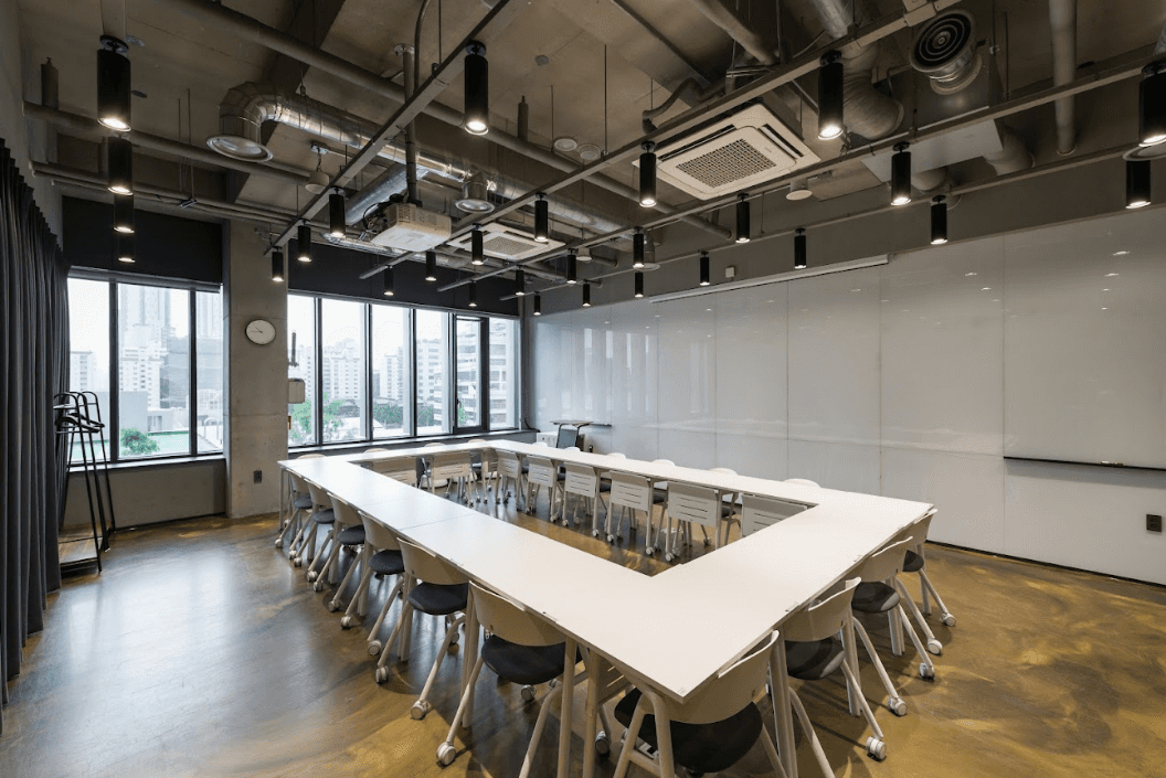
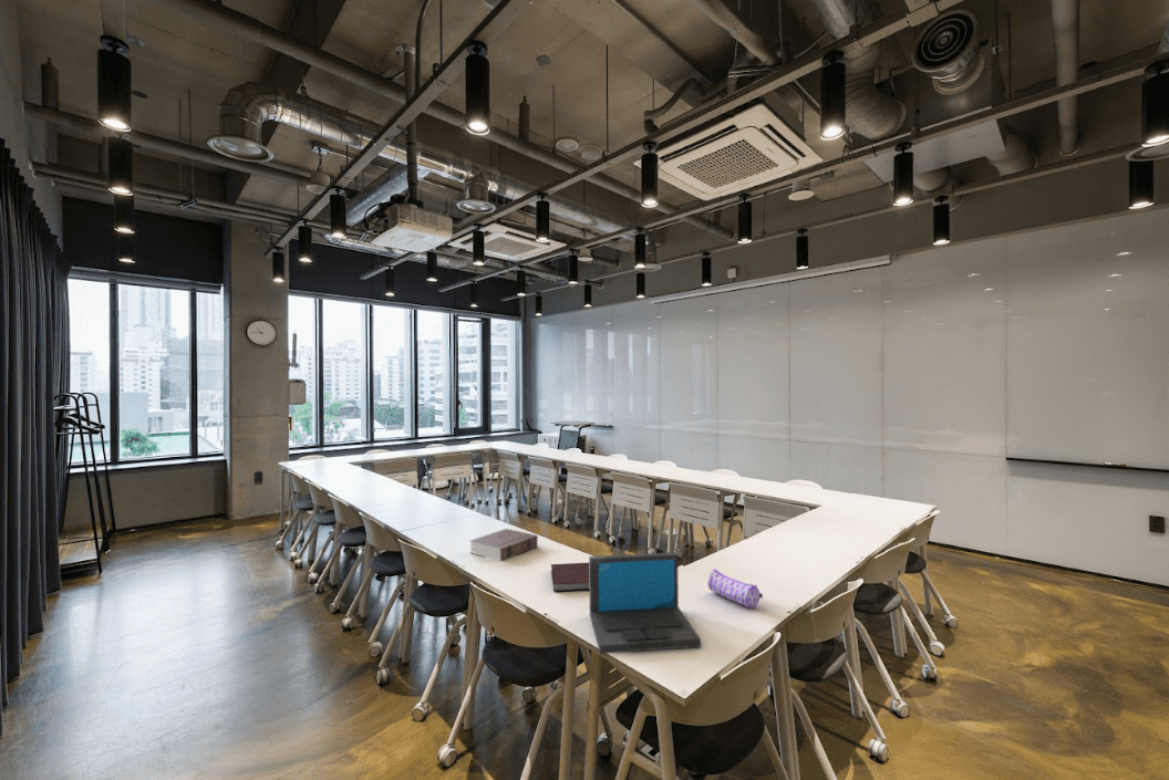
+ notebook [550,562,590,592]
+ pencil case [707,568,764,609]
+ laptop [588,551,702,655]
+ book [468,528,539,562]
